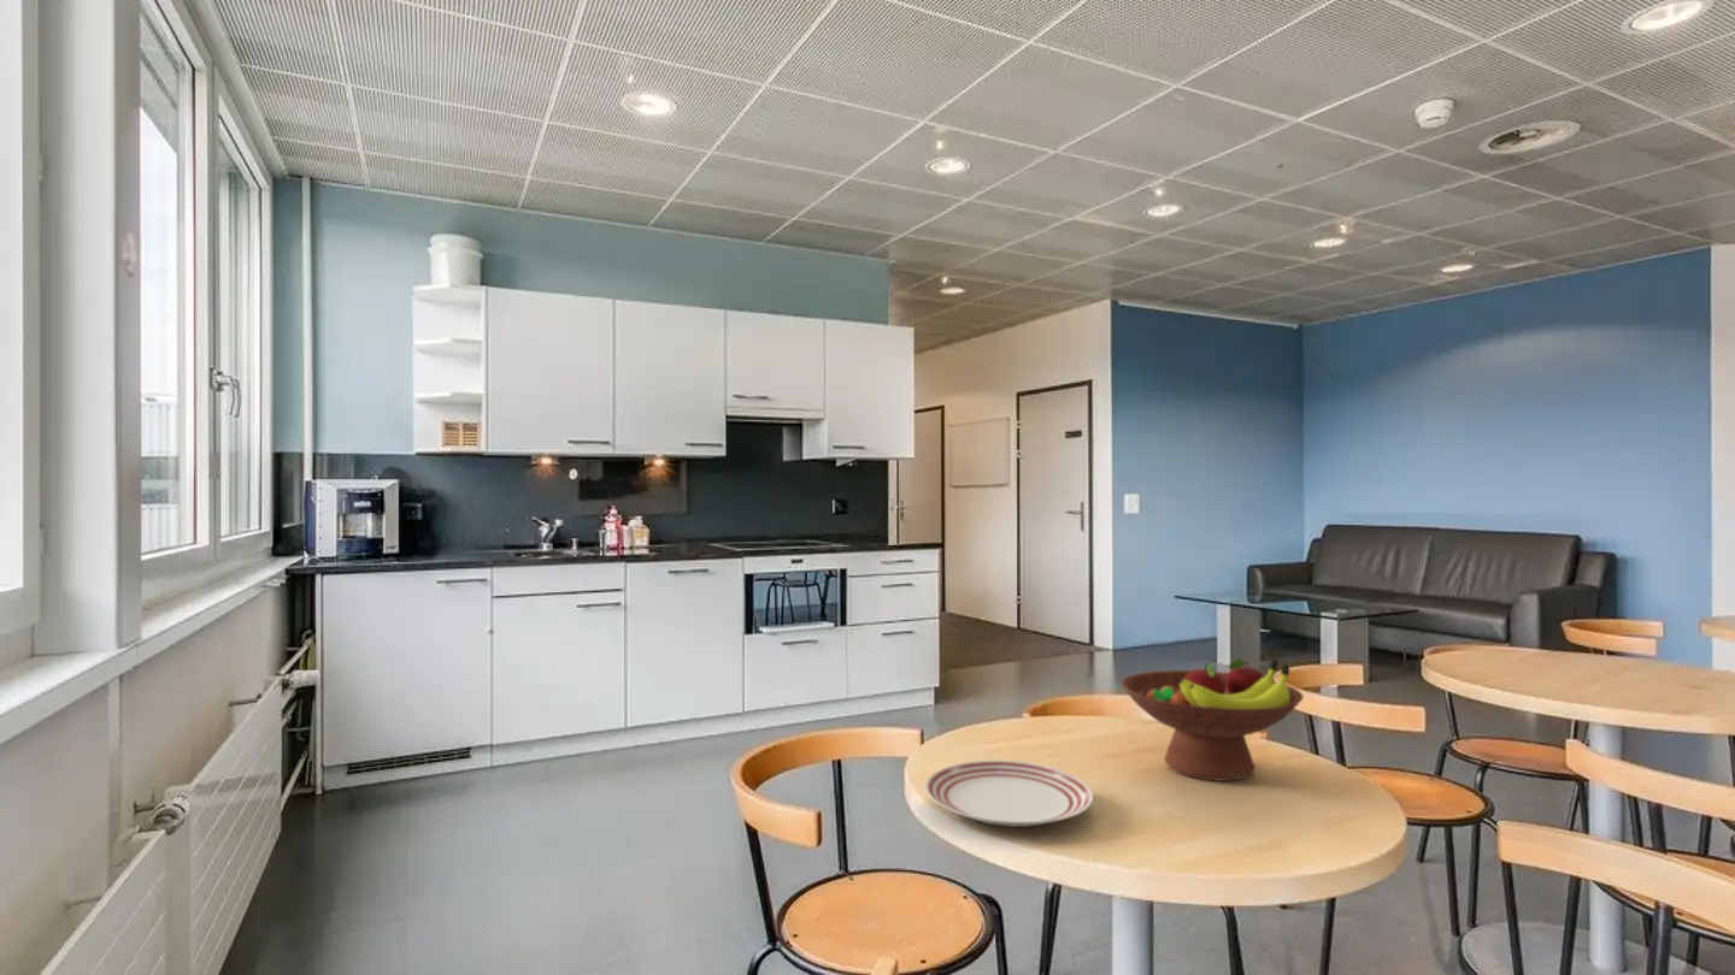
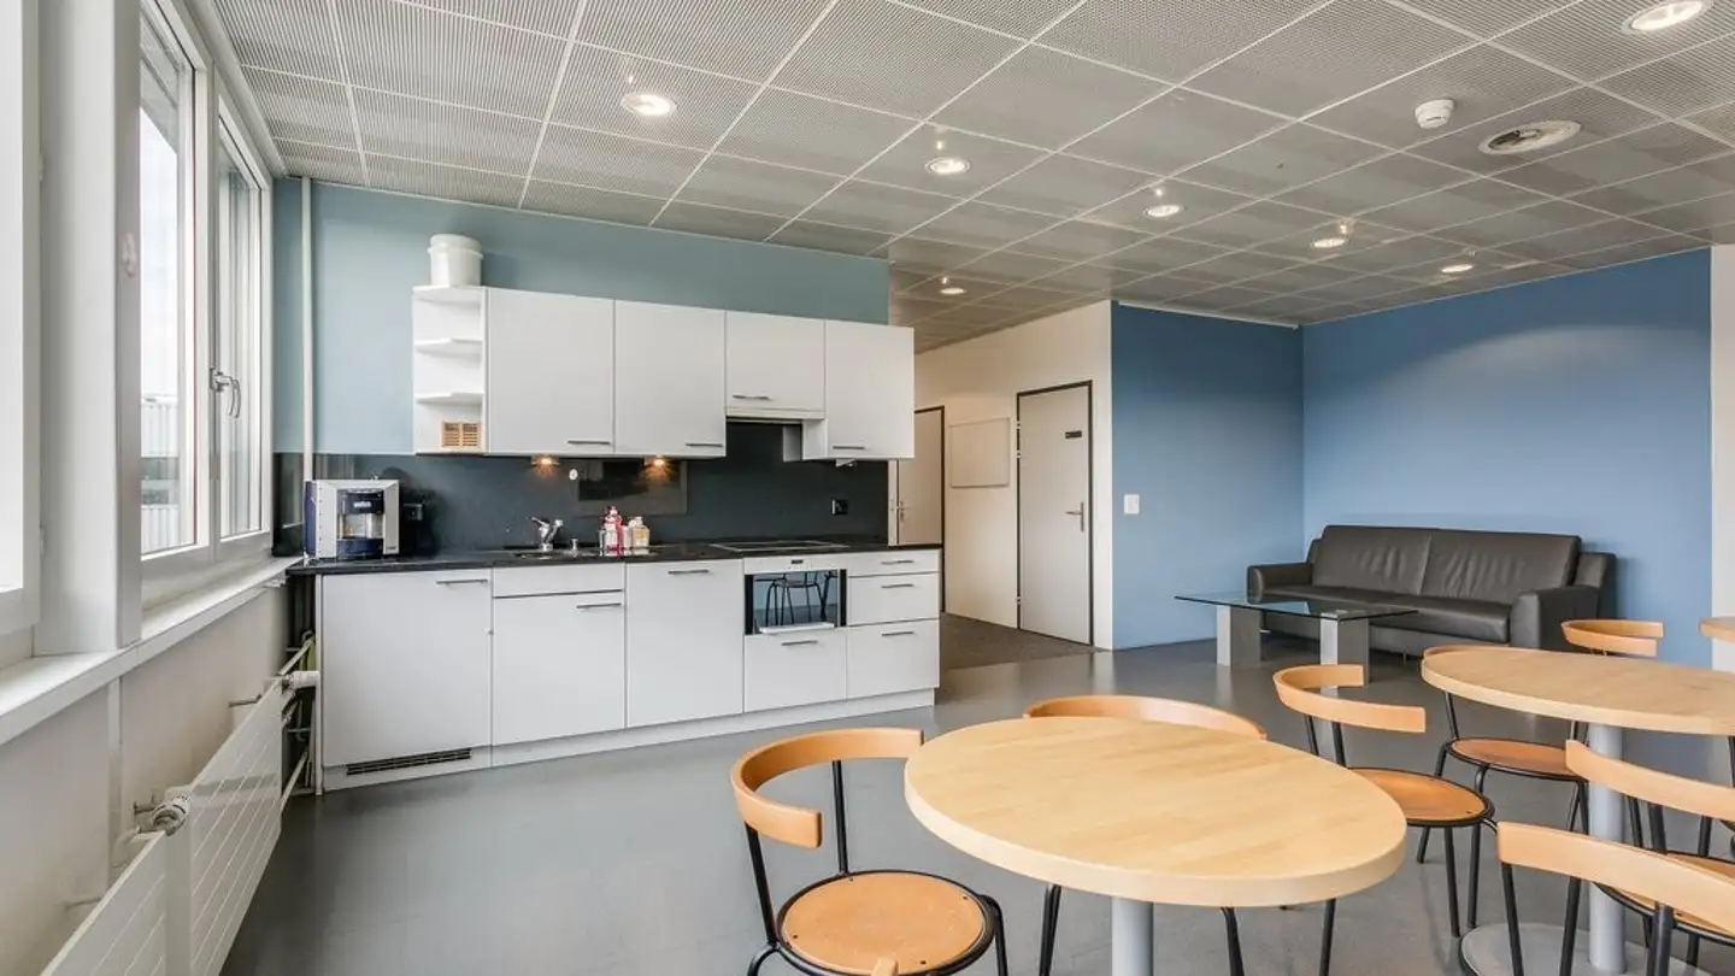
- dinner plate [924,760,1094,828]
- fruit bowl [1119,657,1305,782]
